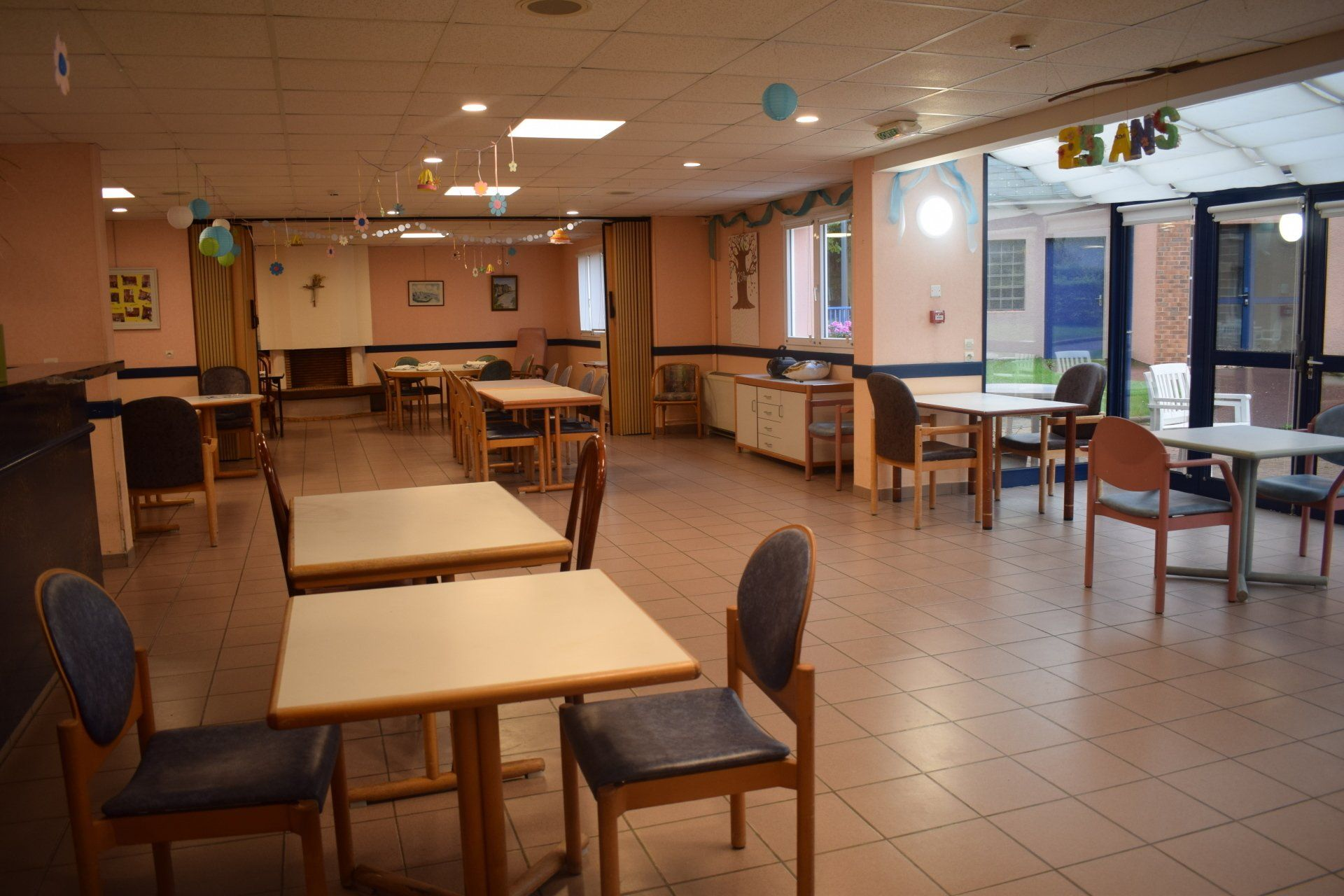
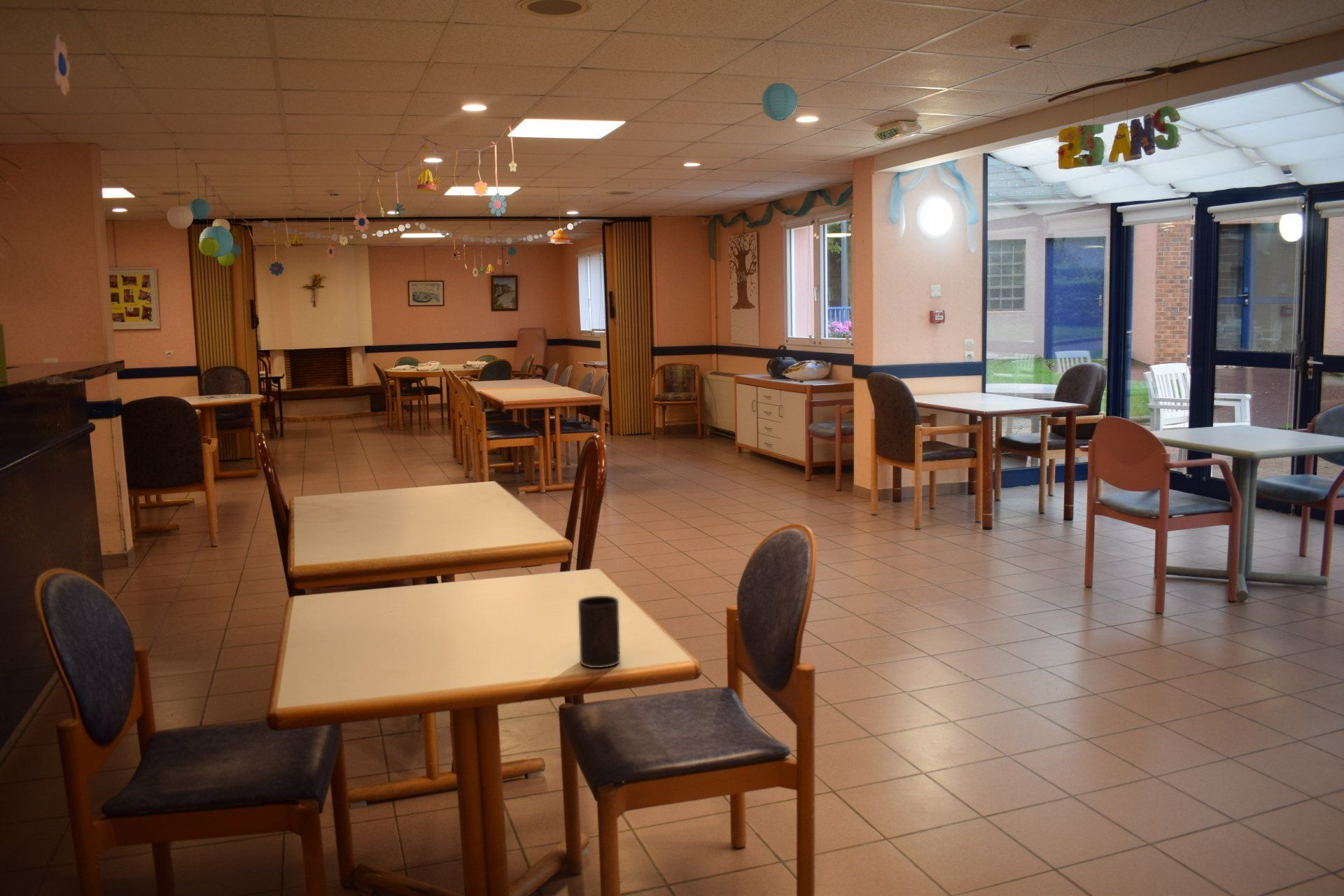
+ cup [577,595,621,668]
